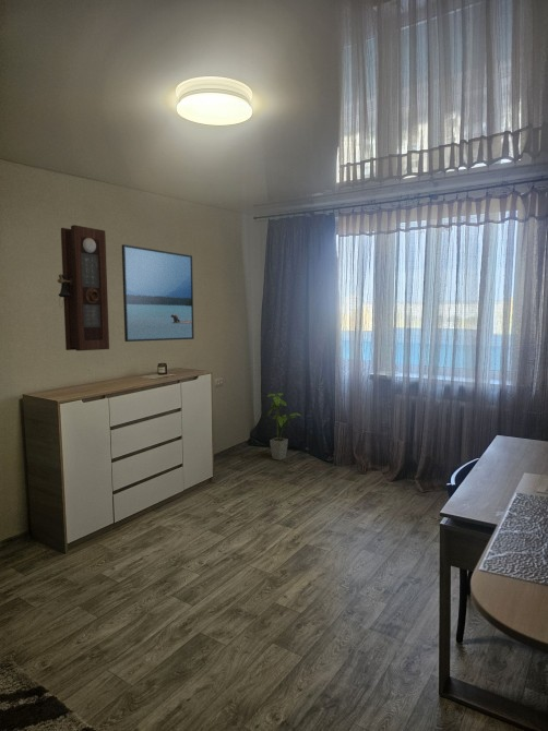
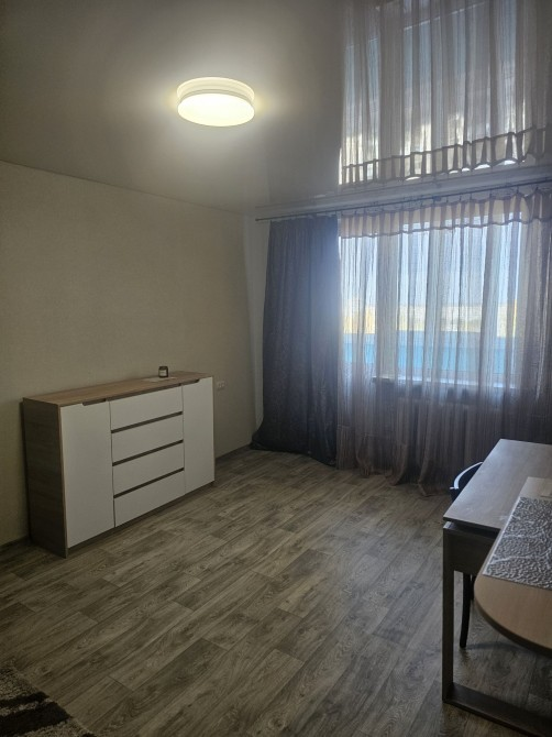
- house plant [266,392,302,462]
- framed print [121,243,195,343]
- pendulum clock [57,224,110,351]
